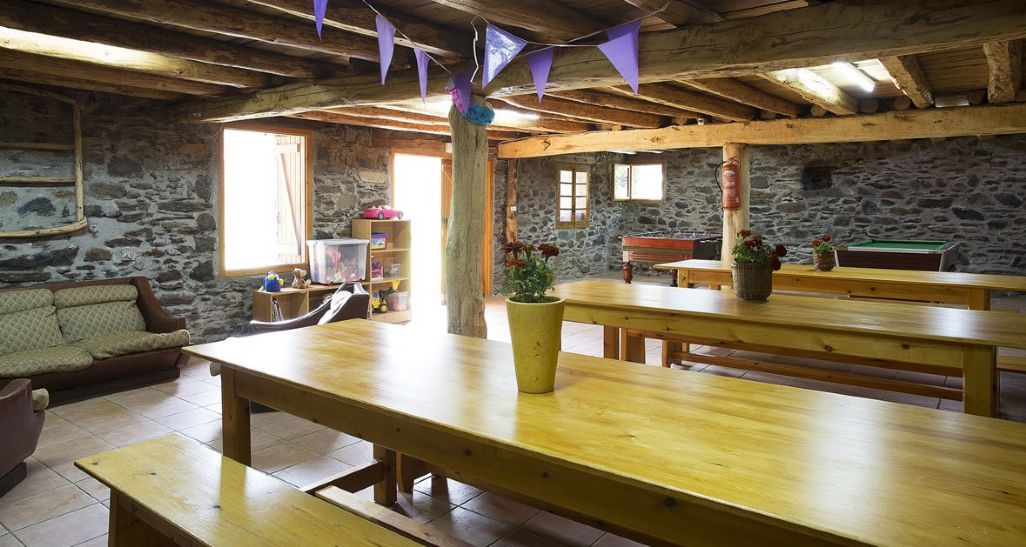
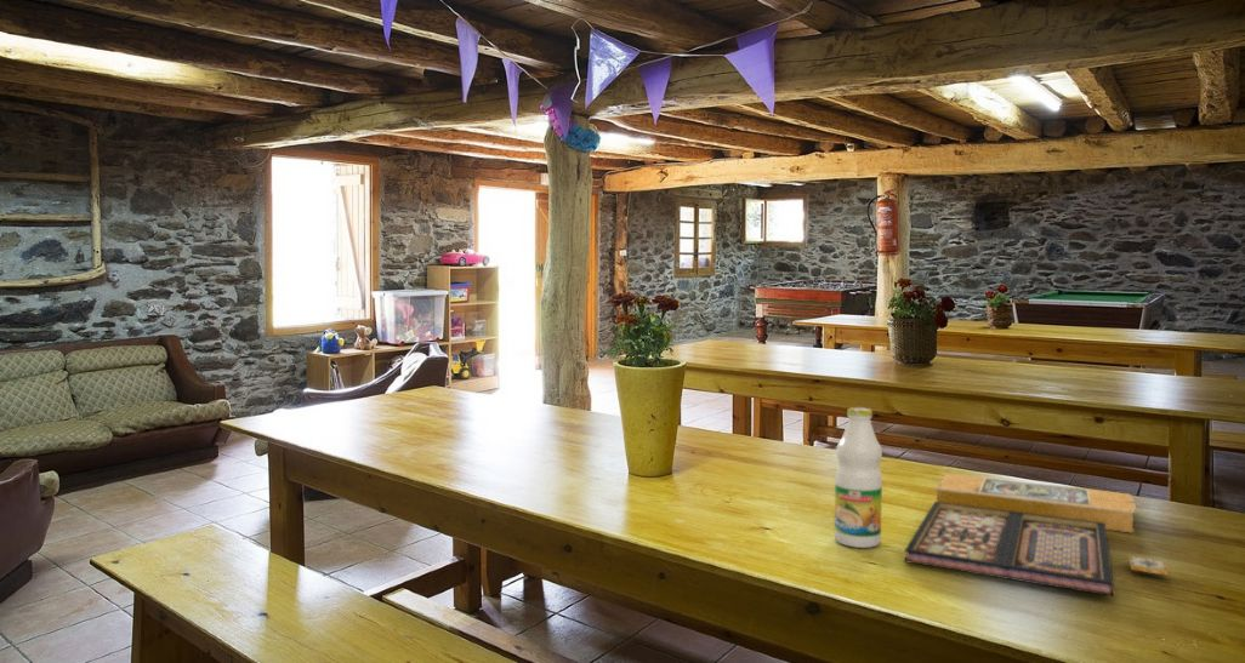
+ bottle [834,406,883,549]
+ board game [903,473,1170,598]
